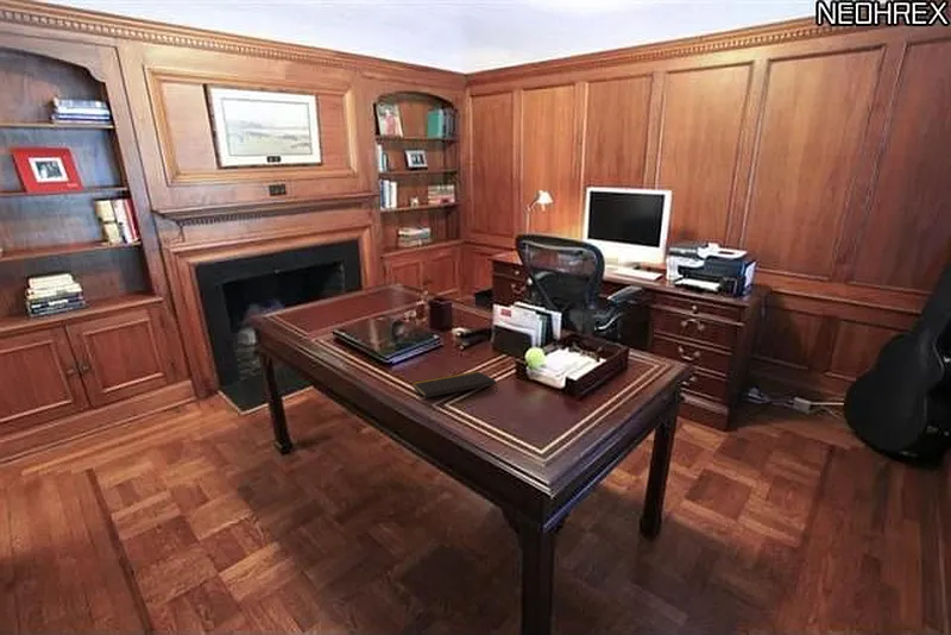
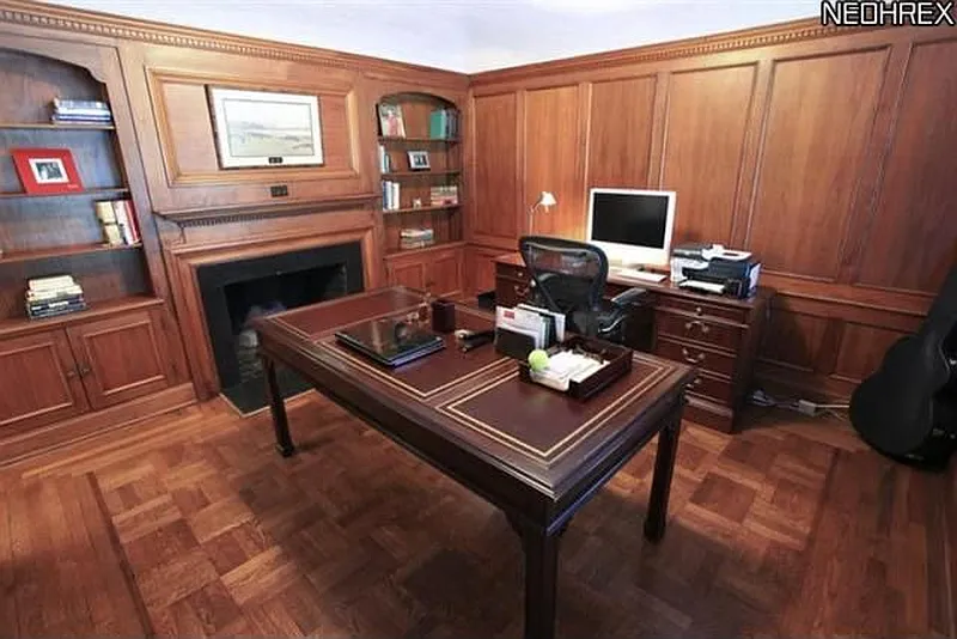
- notepad [411,370,498,398]
